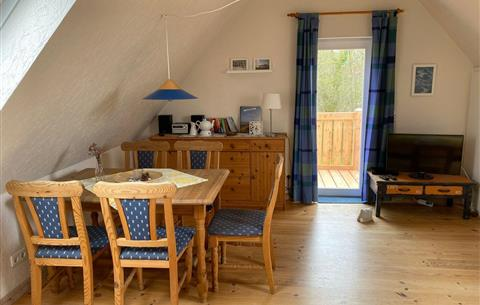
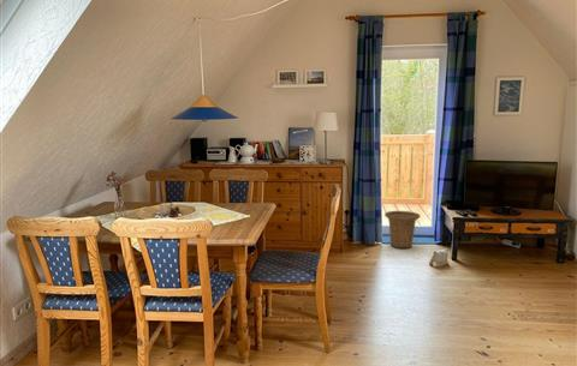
+ basket [383,210,422,250]
